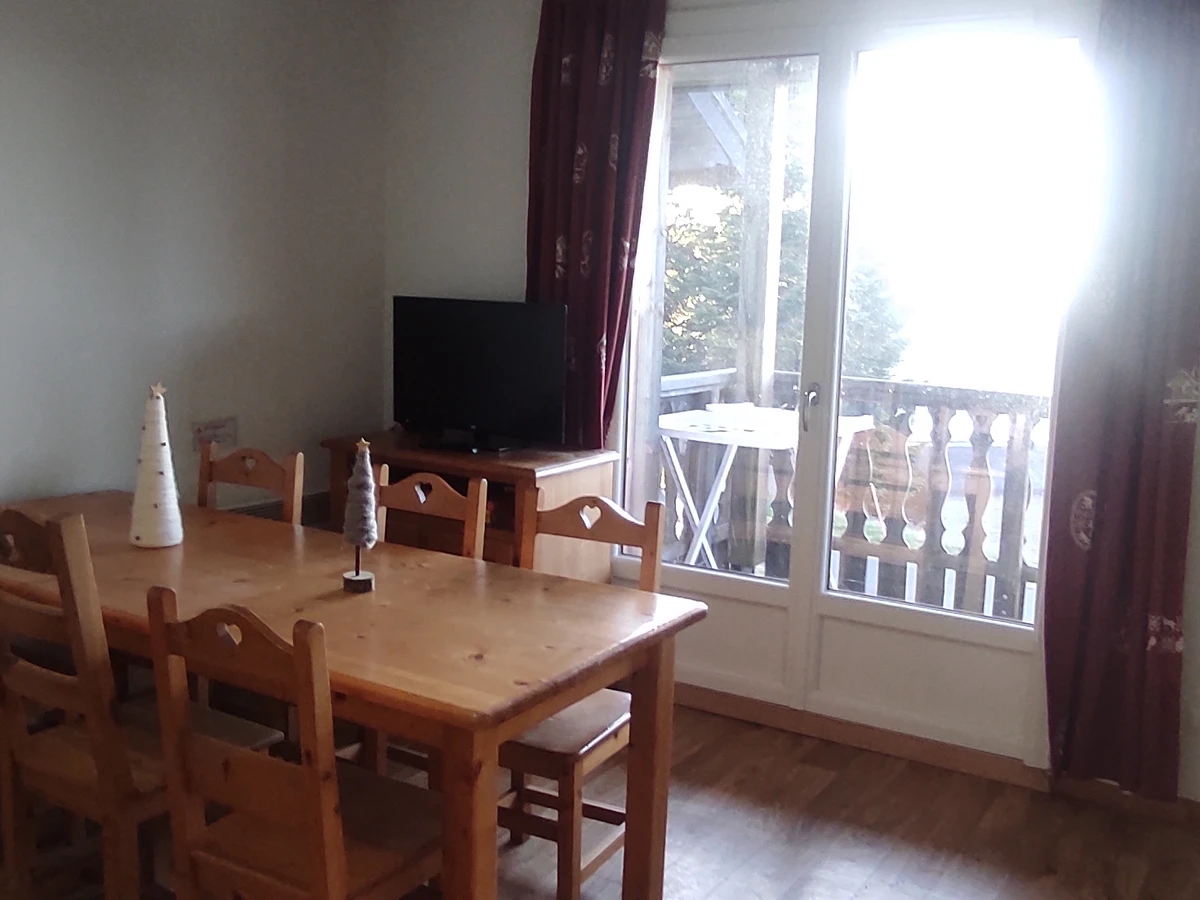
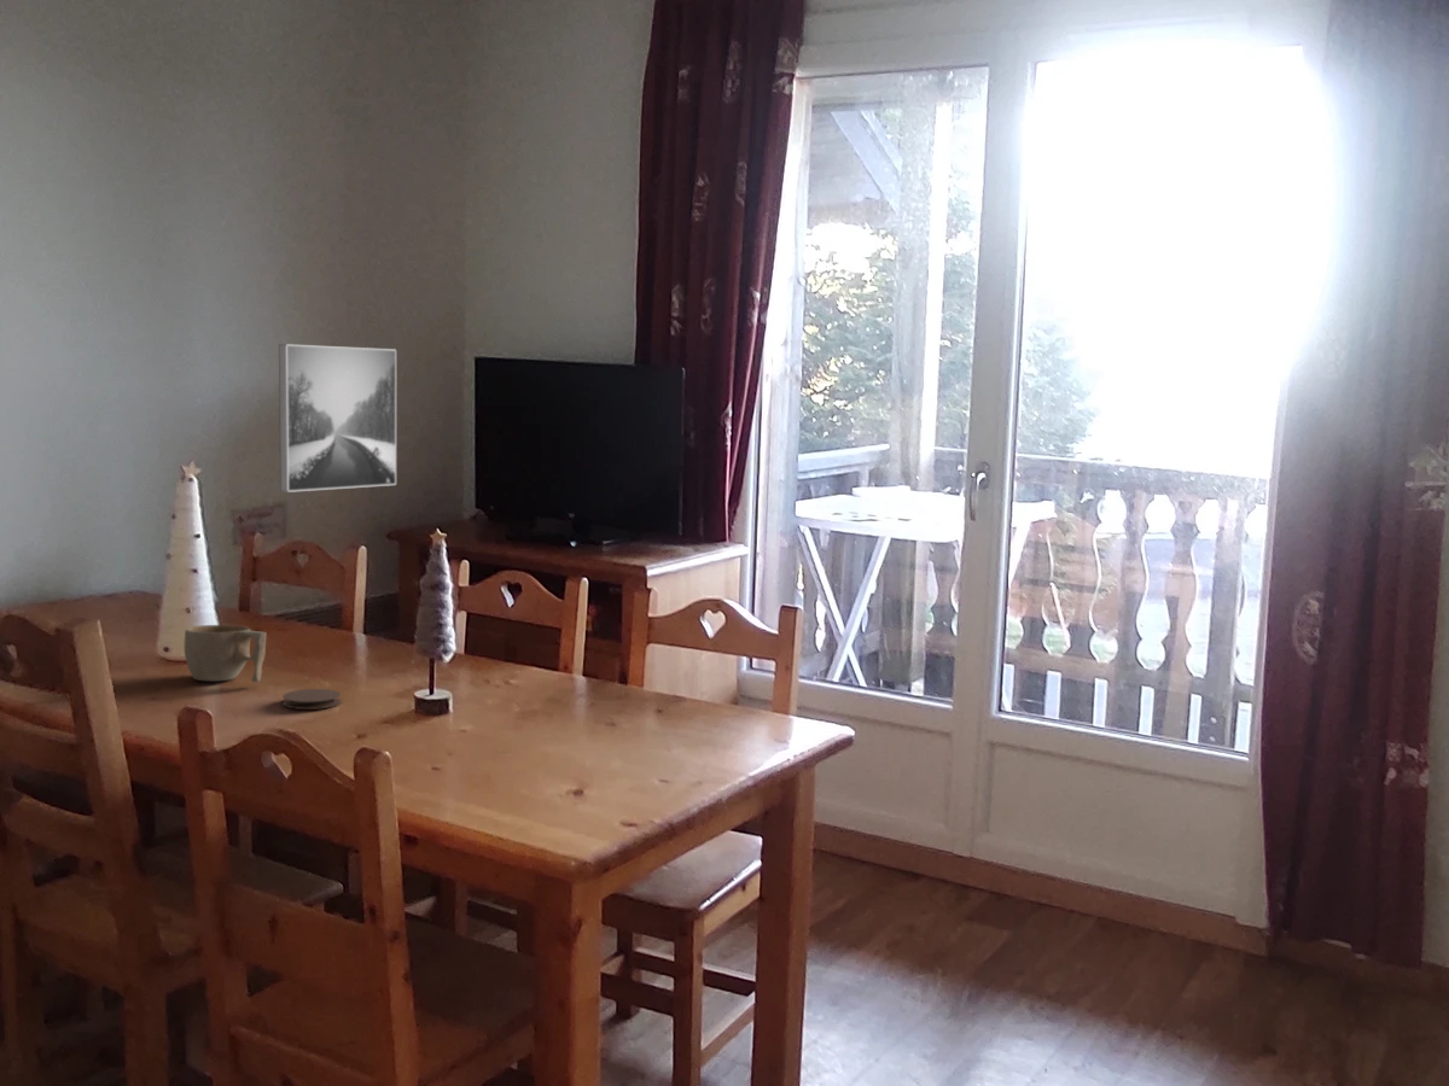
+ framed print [278,343,397,494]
+ coaster [281,688,342,711]
+ cup [184,624,267,683]
